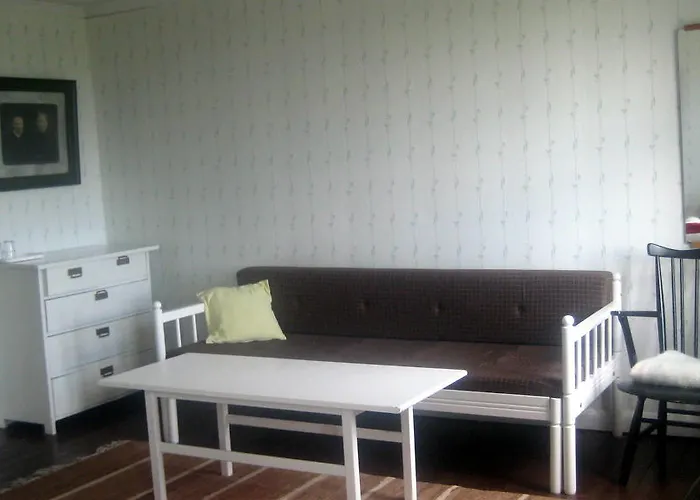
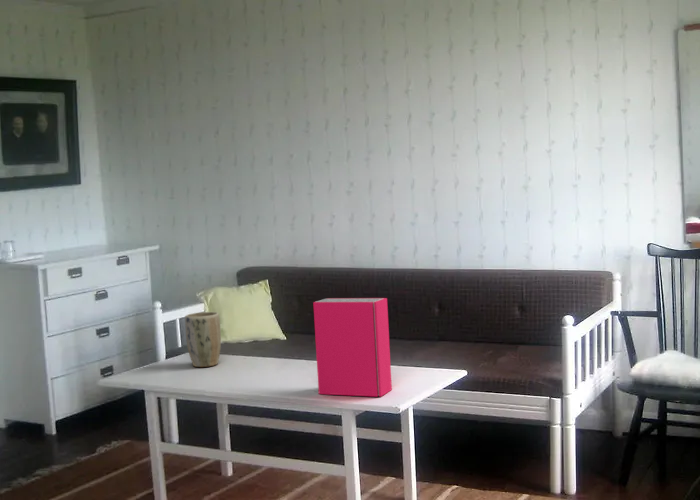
+ plant pot [184,311,222,368]
+ hardback book [312,297,393,397]
